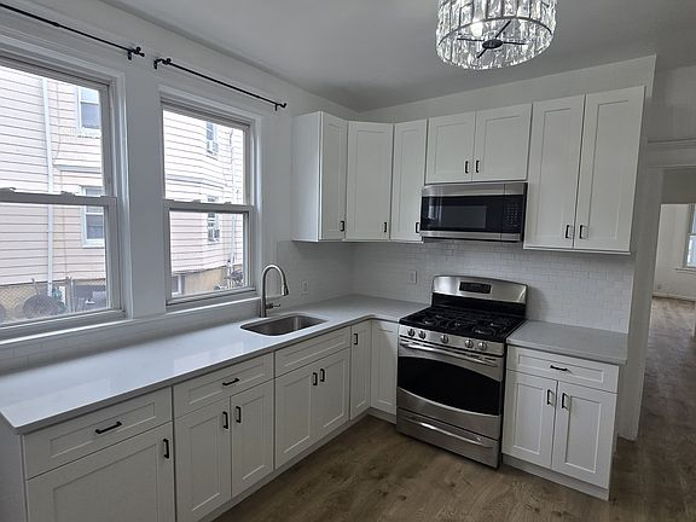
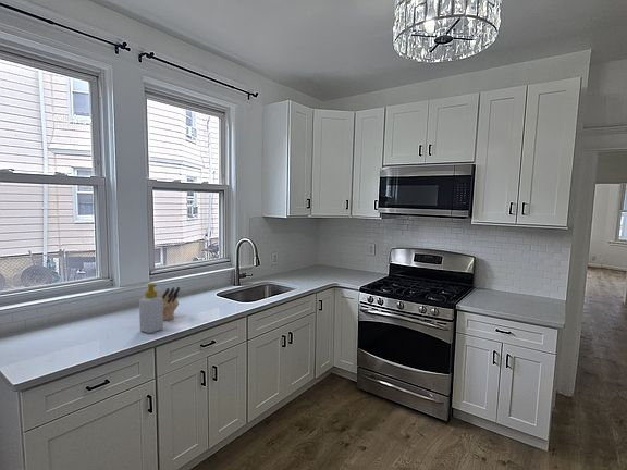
+ soap bottle [138,283,164,334]
+ knife block [159,286,181,322]
